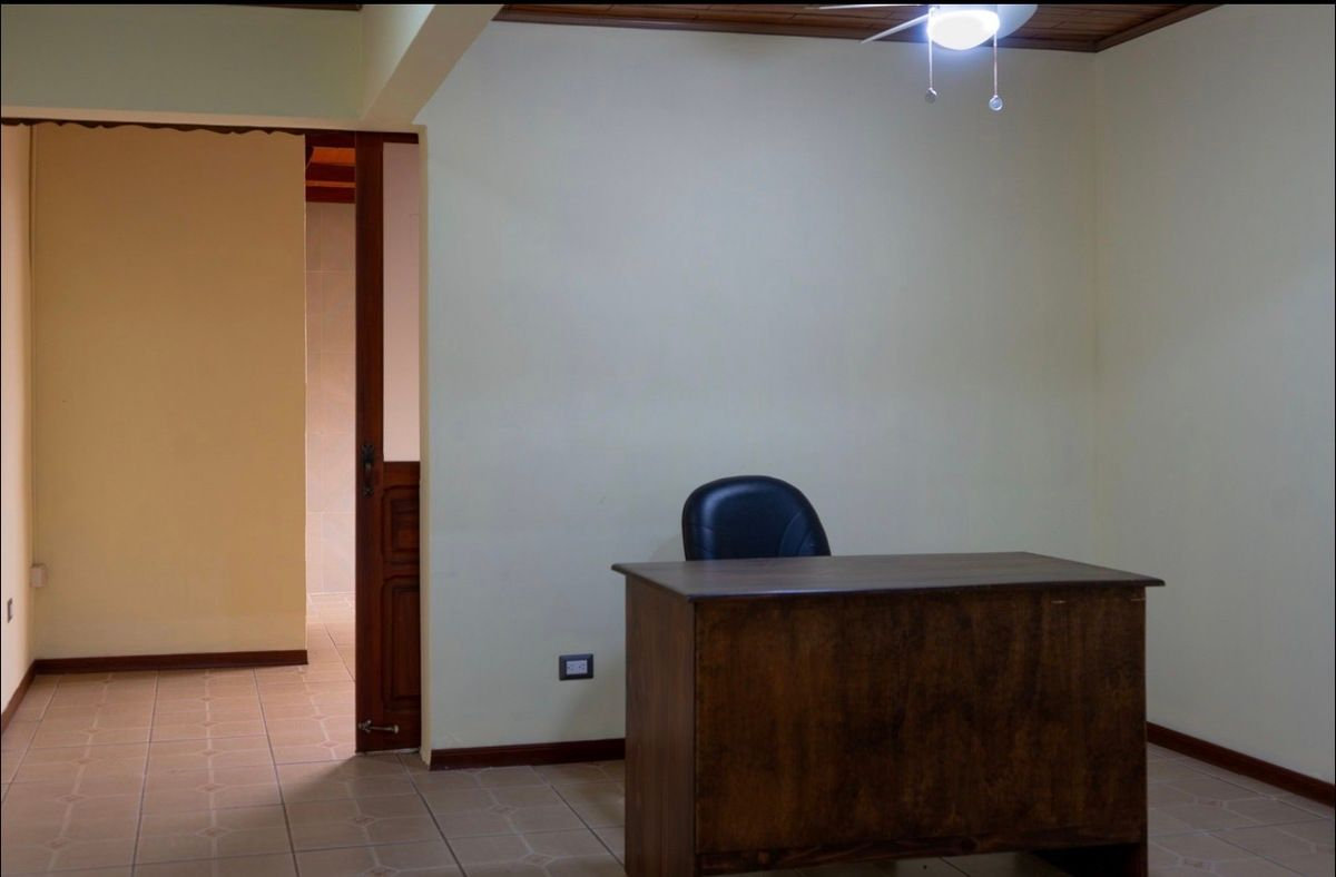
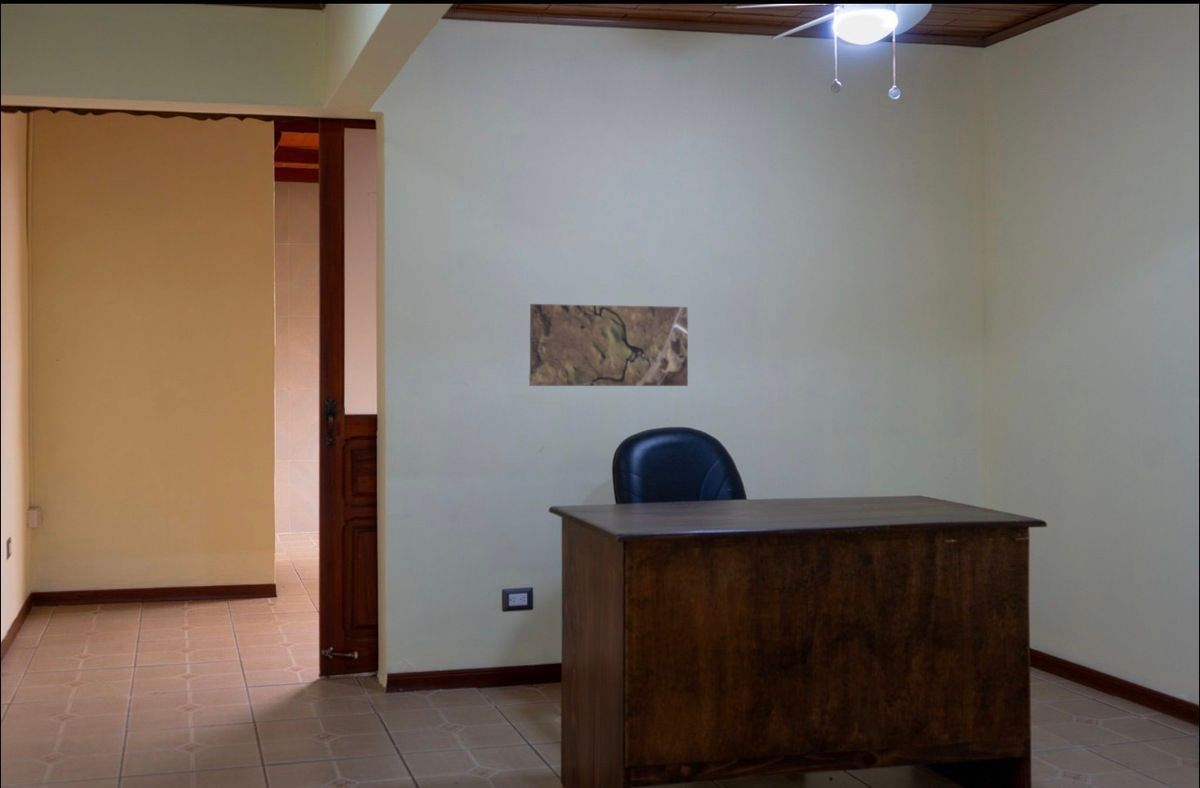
+ map [528,303,689,387]
